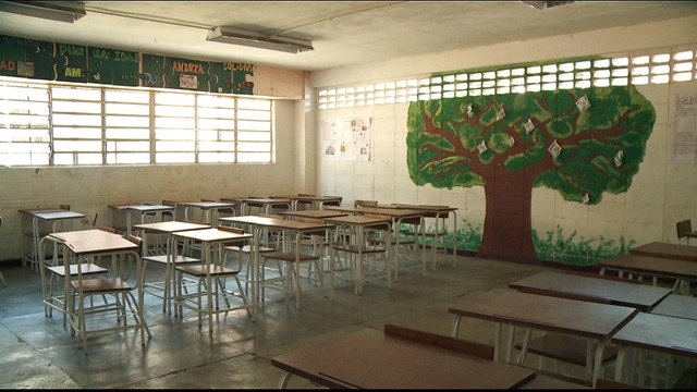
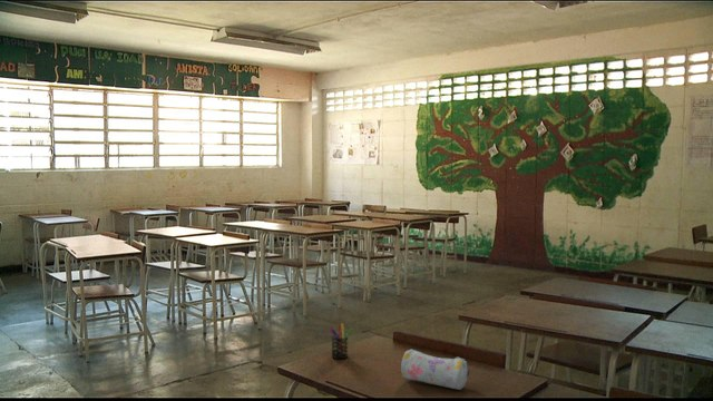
+ pencil case [400,349,470,391]
+ pen holder [329,322,354,360]
